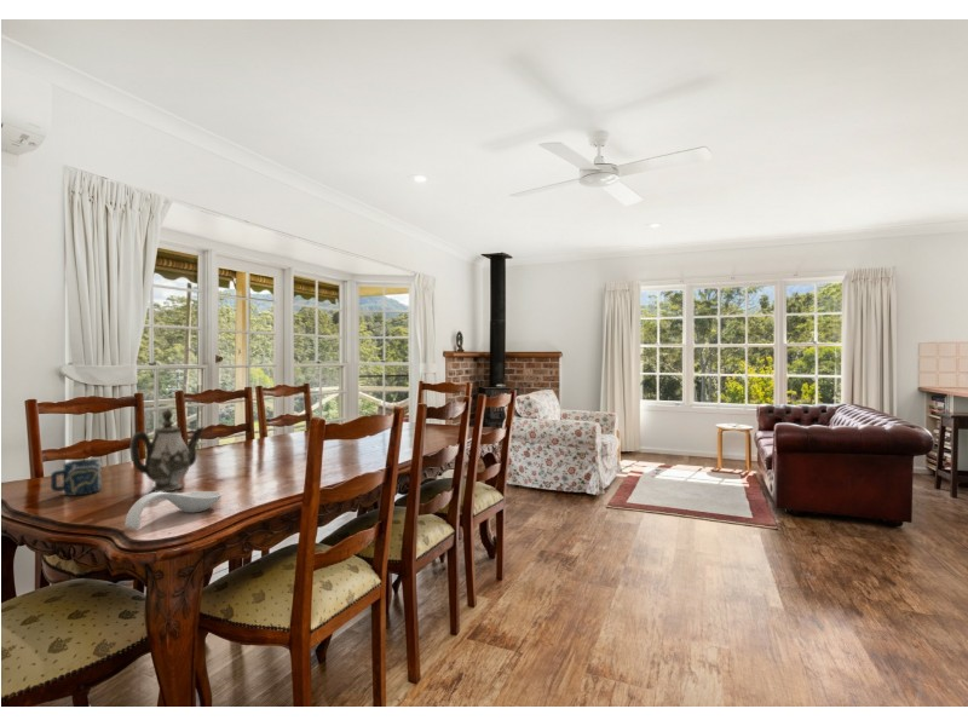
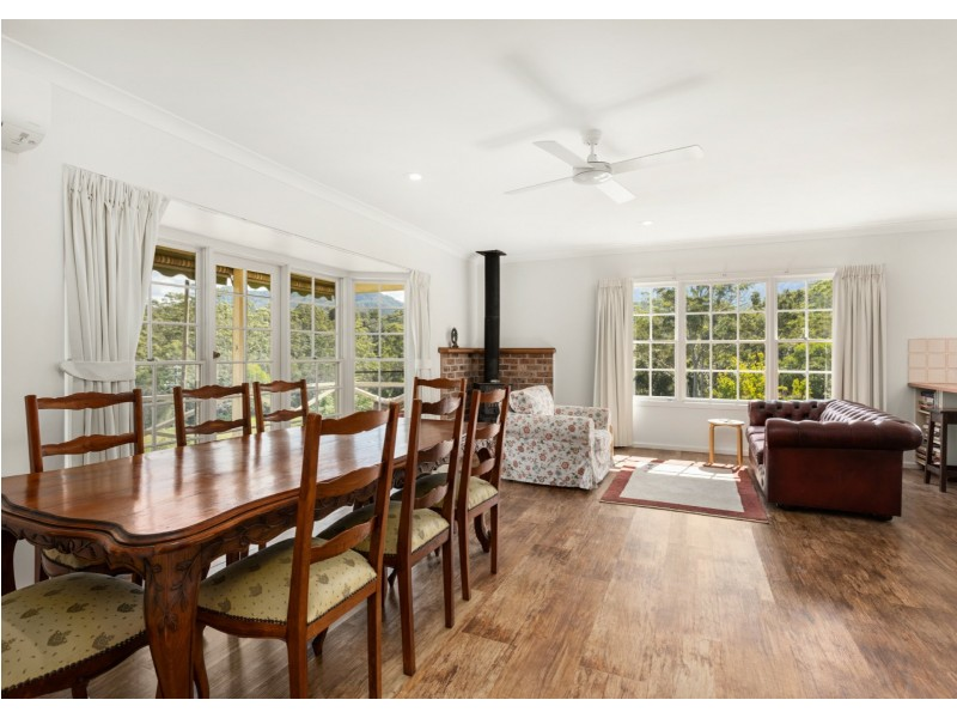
- spoon rest [123,490,223,530]
- teapot [128,408,206,492]
- cup [50,459,103,497]
